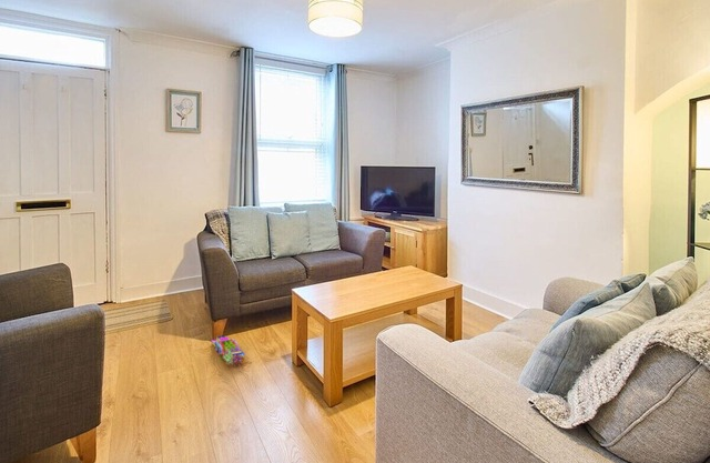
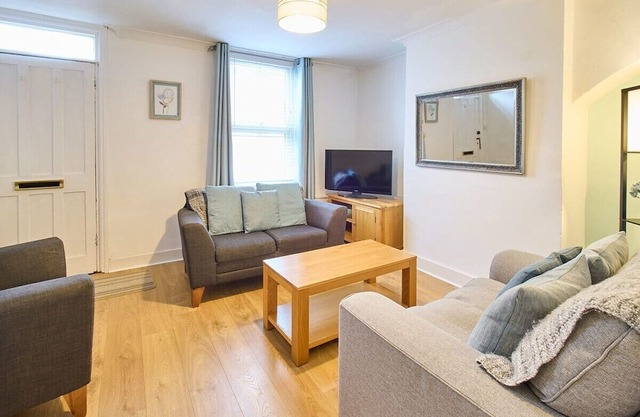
- toy train [211,334,247,366]
